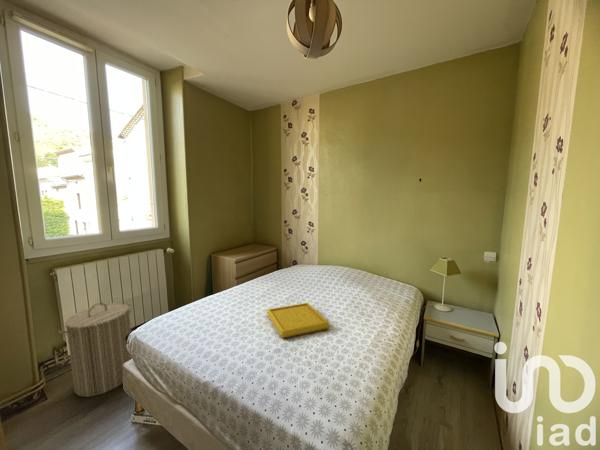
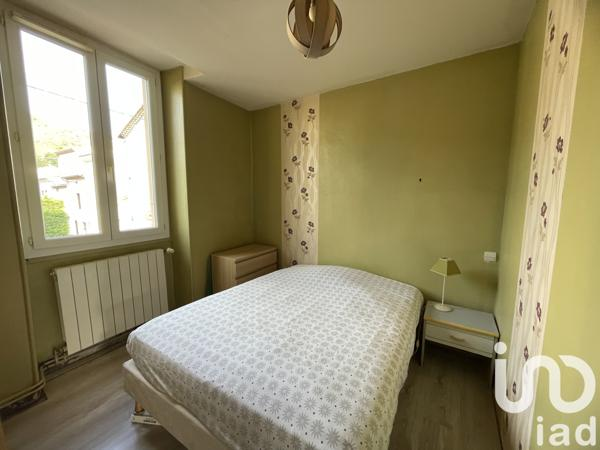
- laundry hamper [57,302,134,398]
- serving tray [266,302,331,339]
